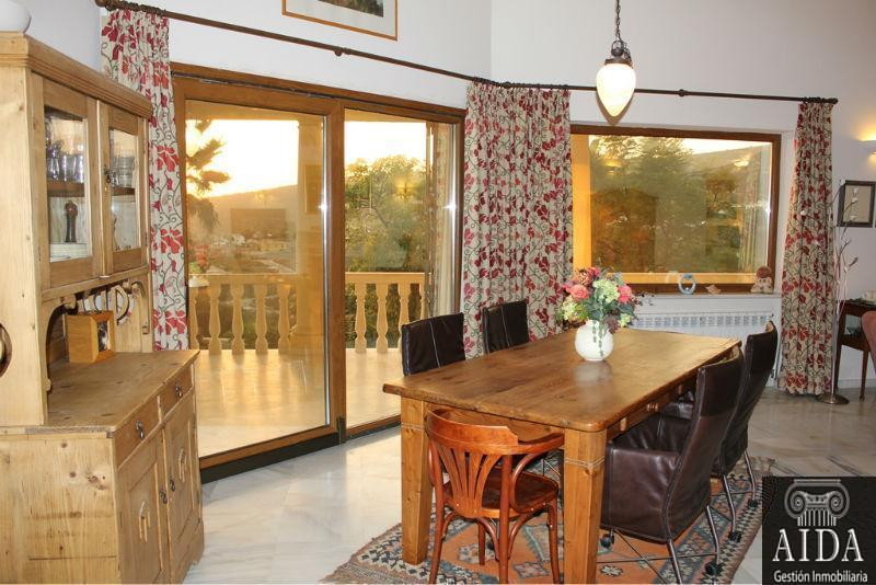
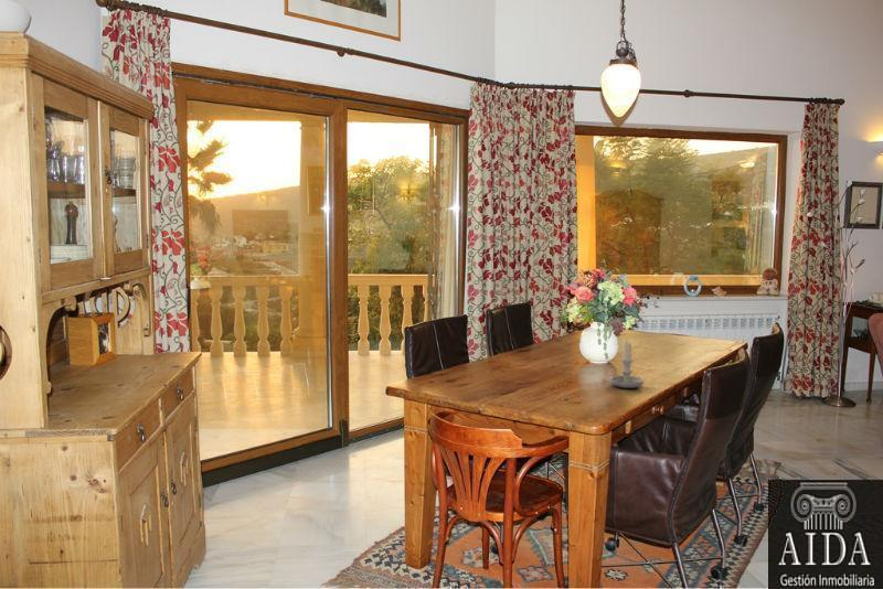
+ candle [608,339,645,389]
